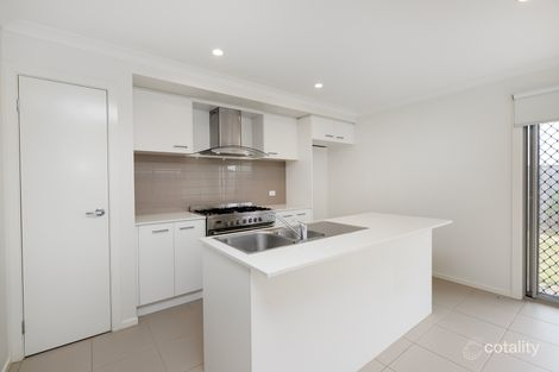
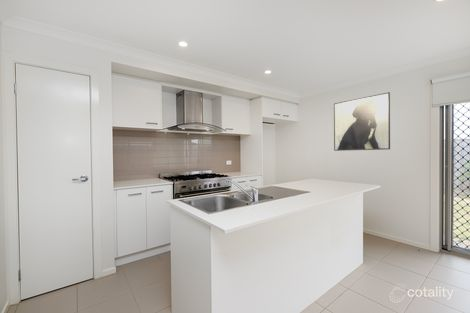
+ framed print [333,91,391,152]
